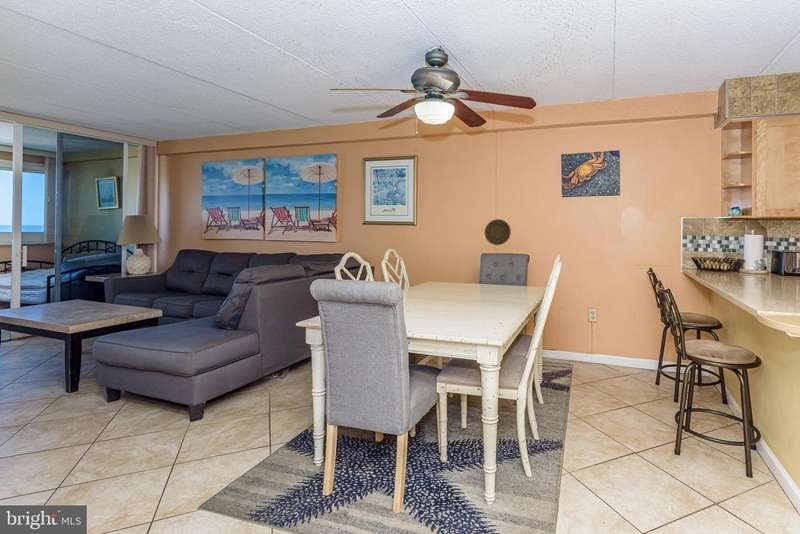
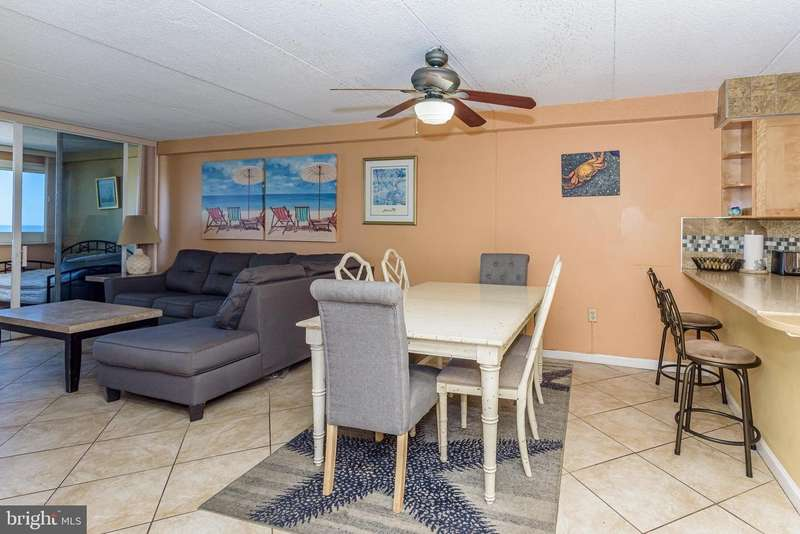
- decorative plate [484,218,512,246]
